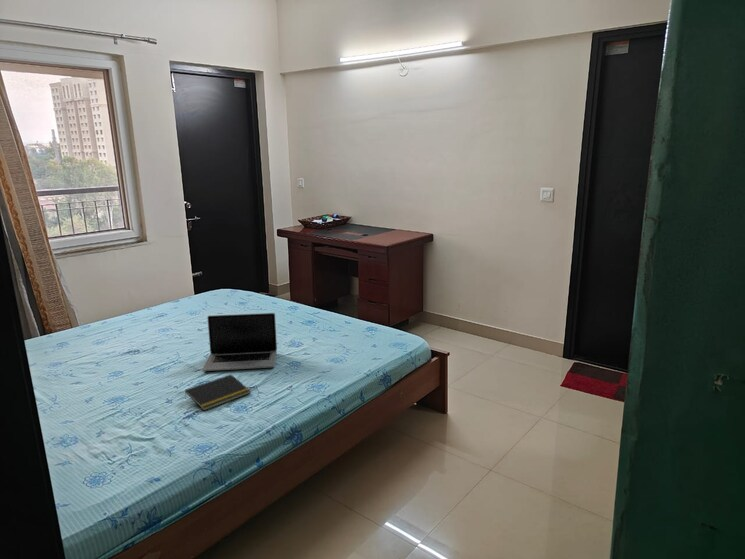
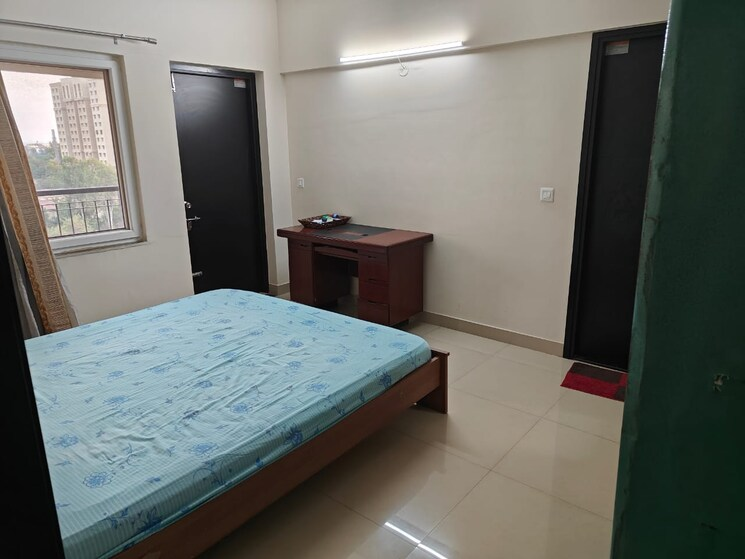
- laptop [202,312,278,372]
- notepad [184,374,251,411]
